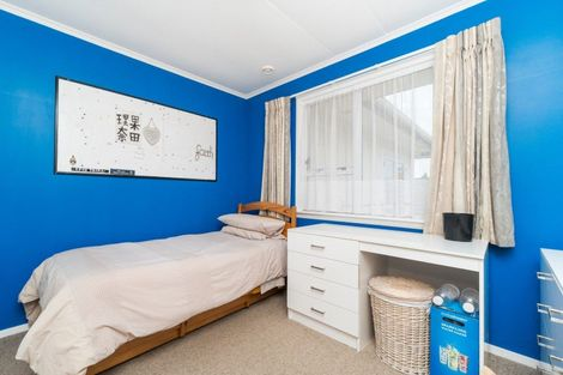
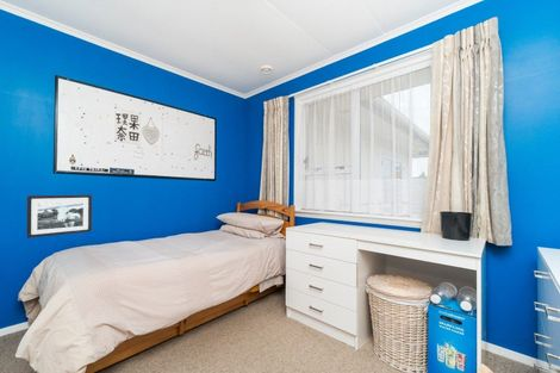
+ picture frame [26,194,93,240]
